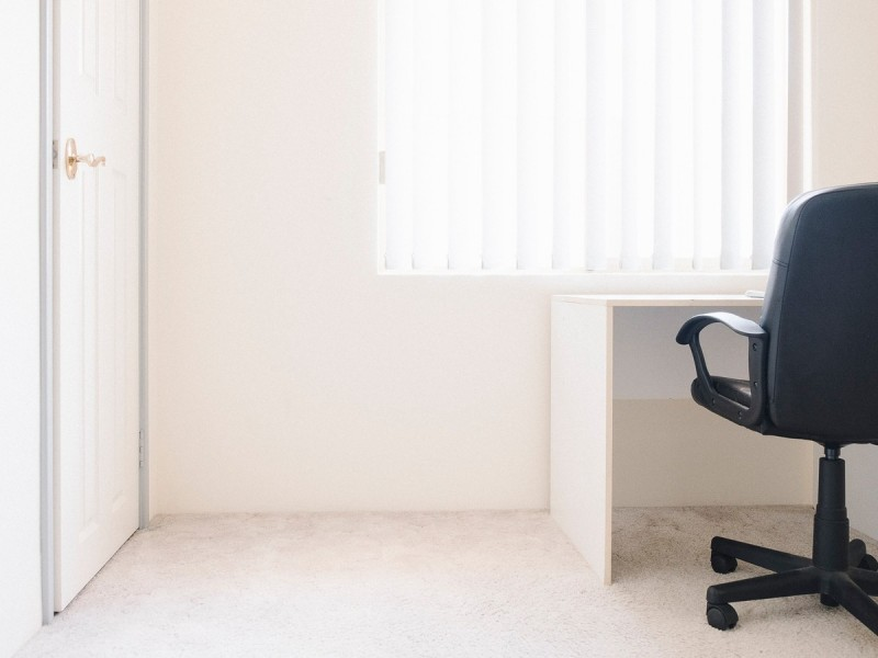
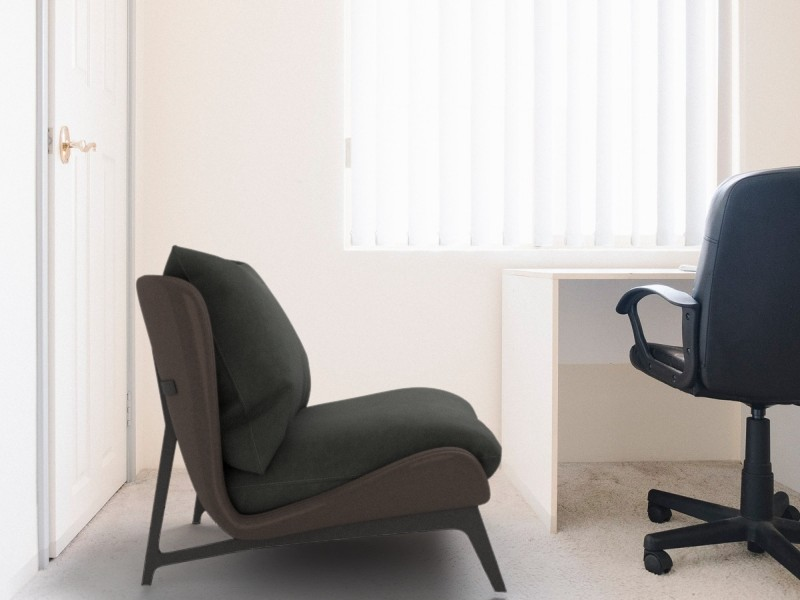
+ armless chair [135,244,508,593]
